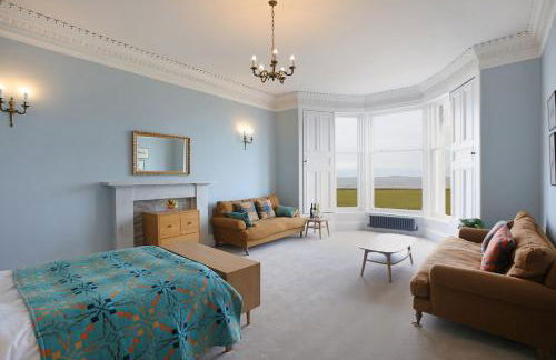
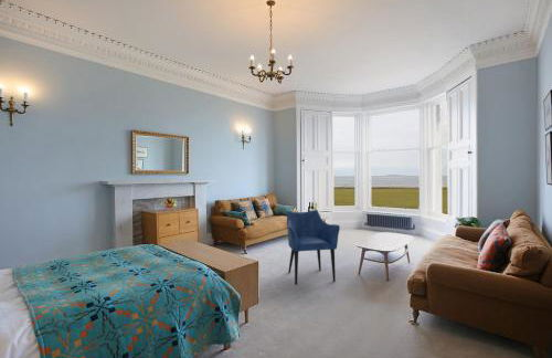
+ armchair [286,209,341,286]
